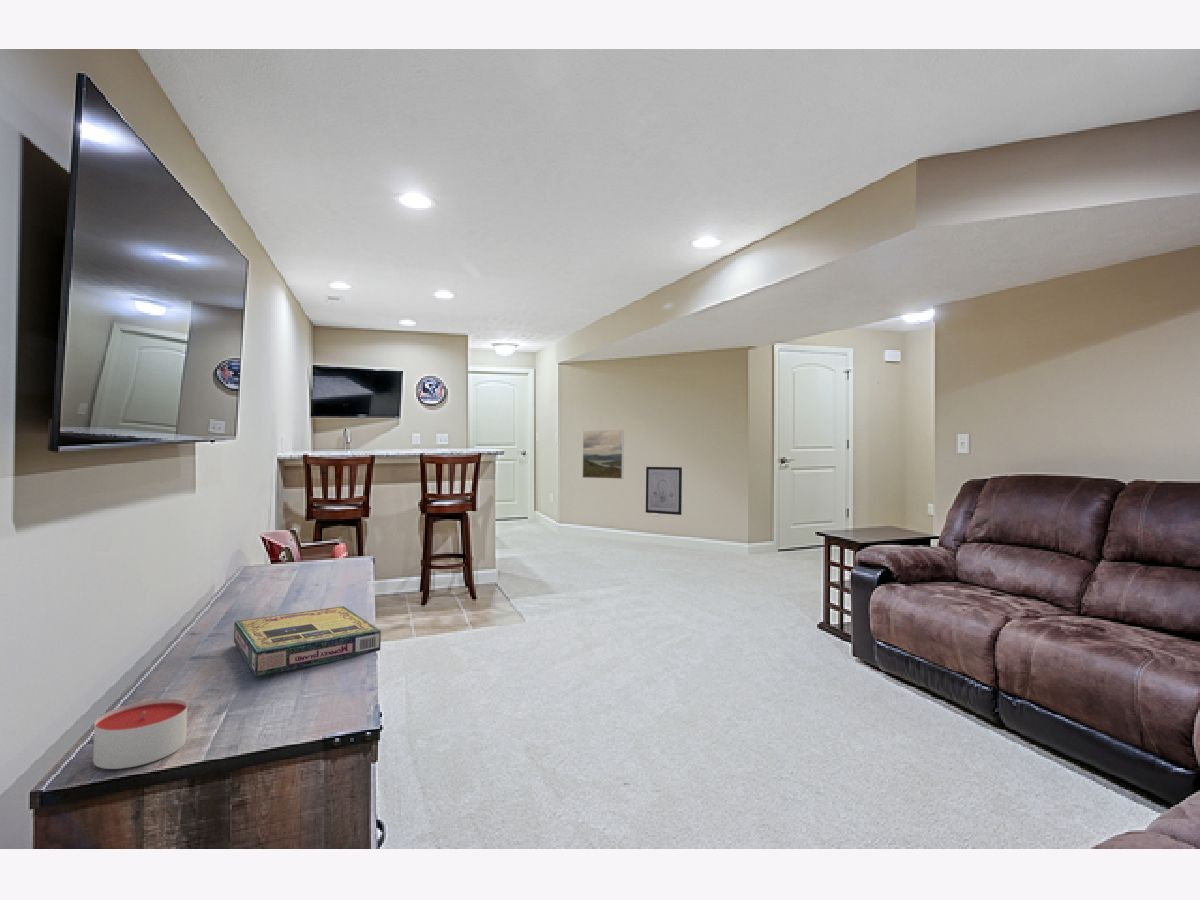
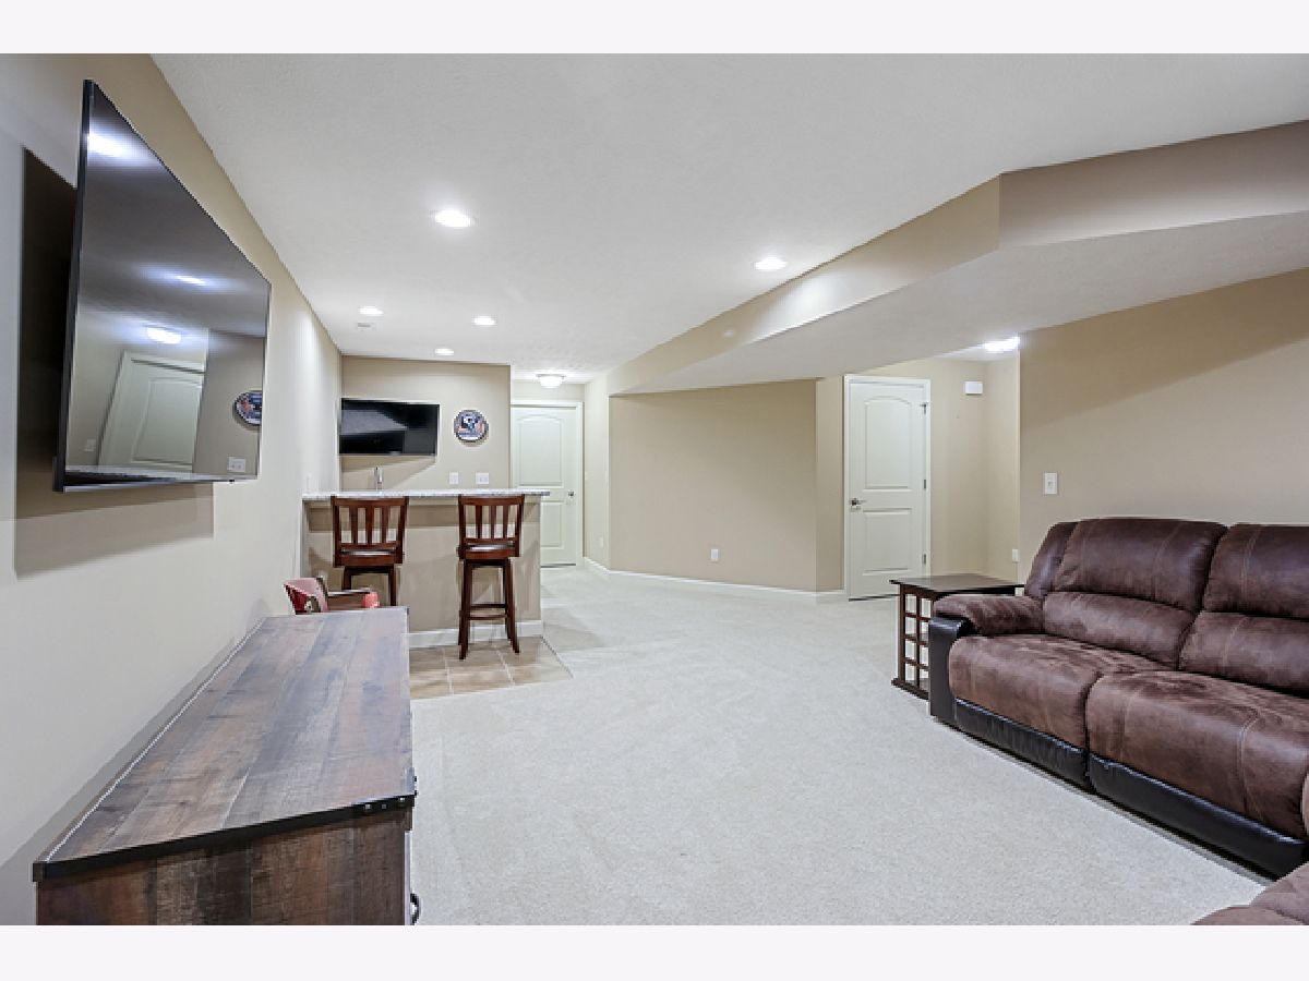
- video game box [233,605,382,678]
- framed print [581,429,625,480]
- wall art [645,466,683,516]
- candle [92,698,188,770]
